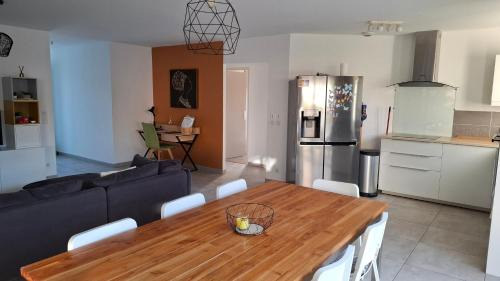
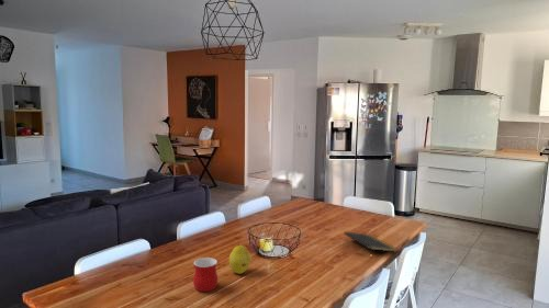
+ notepad [343,230,399,253]
+ mug [192,256,219,293]
+ fruit [228,243,253,275]
